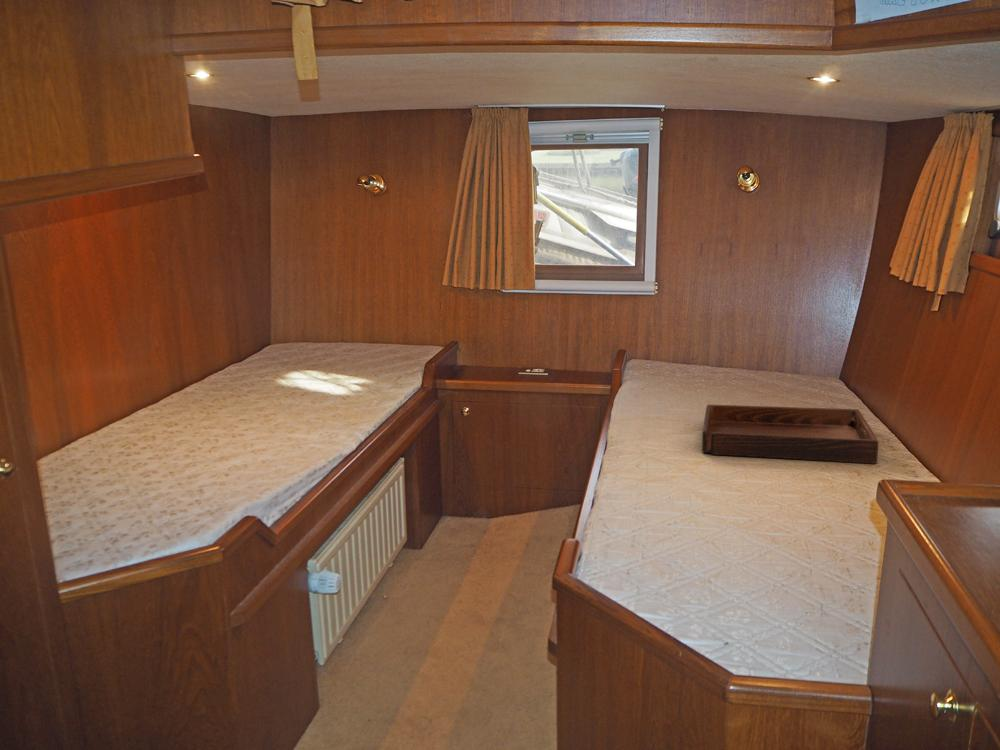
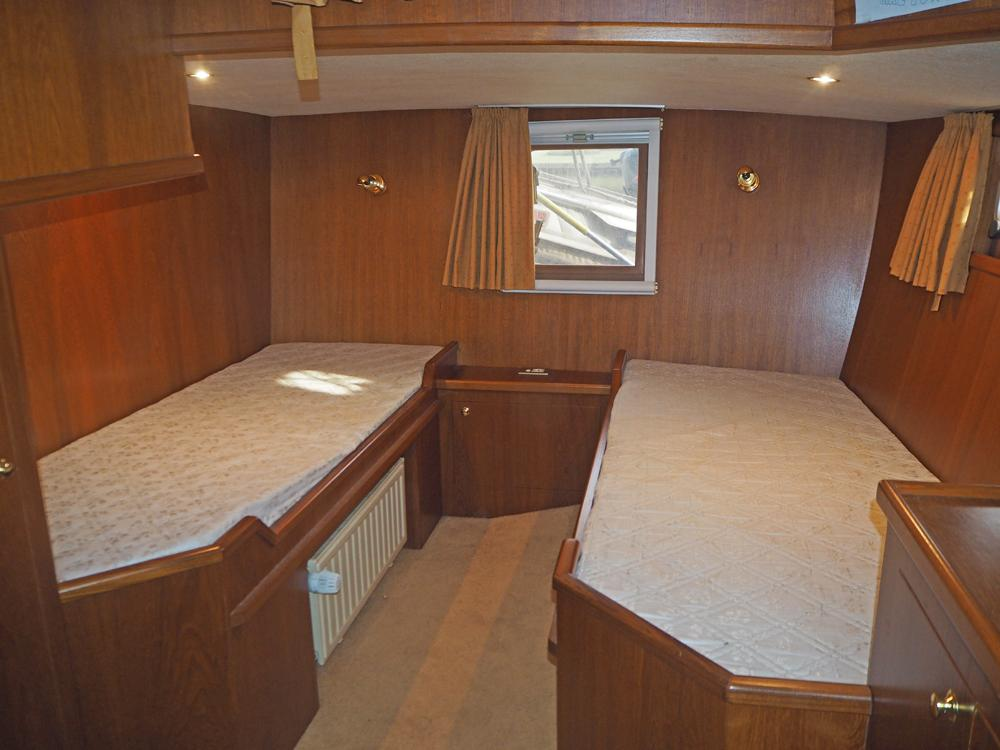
- serving tray [701,404,879,465]
